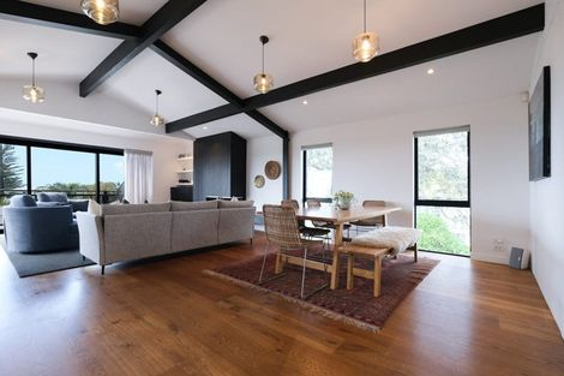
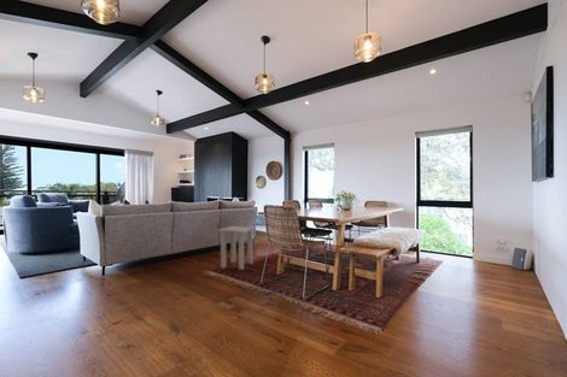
+ side table [216,225,257,271]
